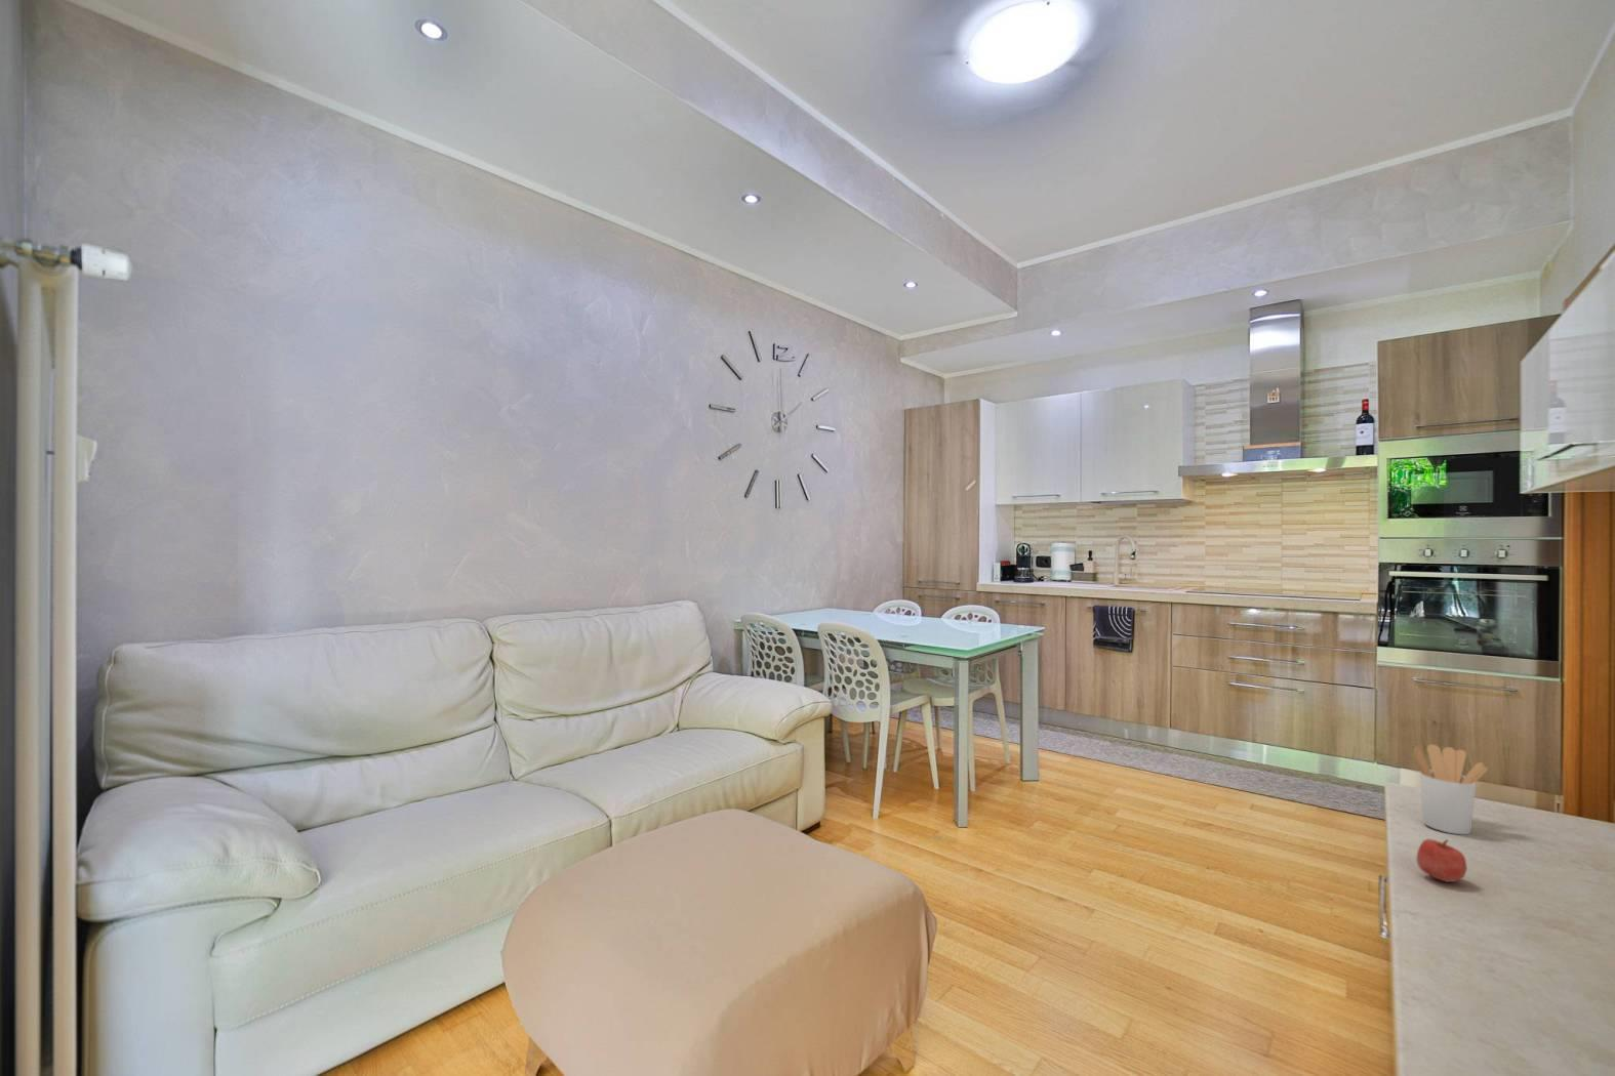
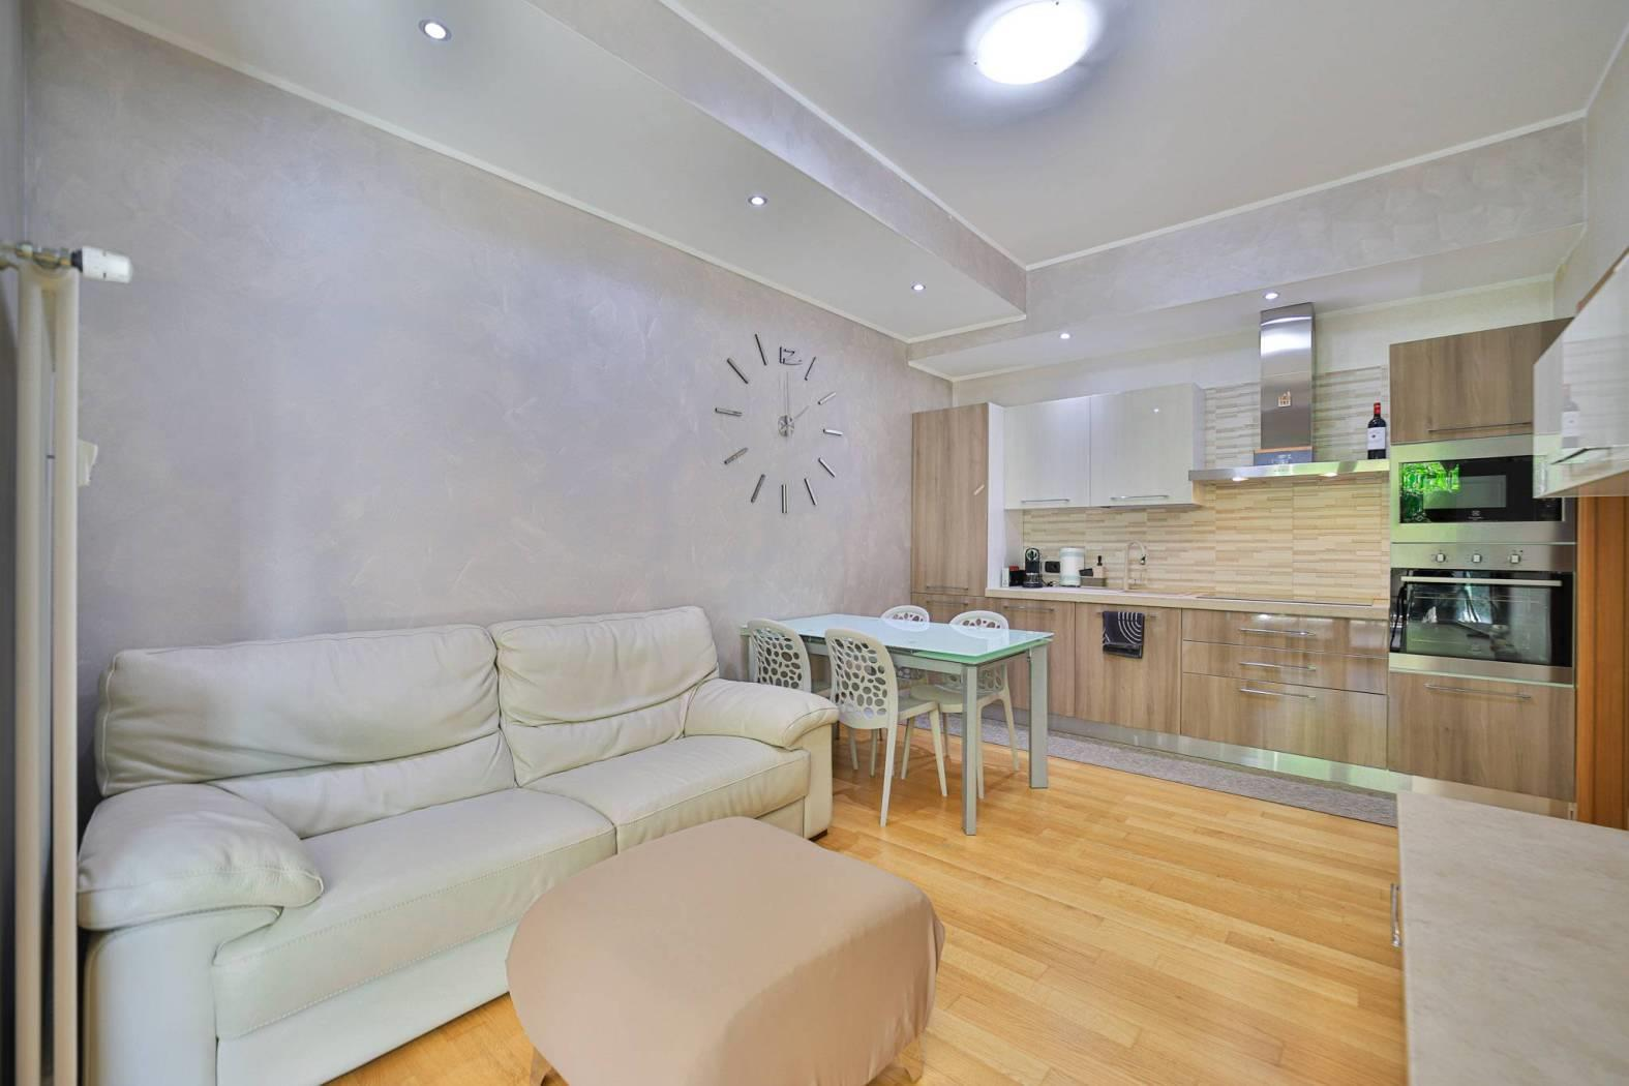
- apple [1416,838,1468,884]
- utensil holder [1413,743,1489,835]
